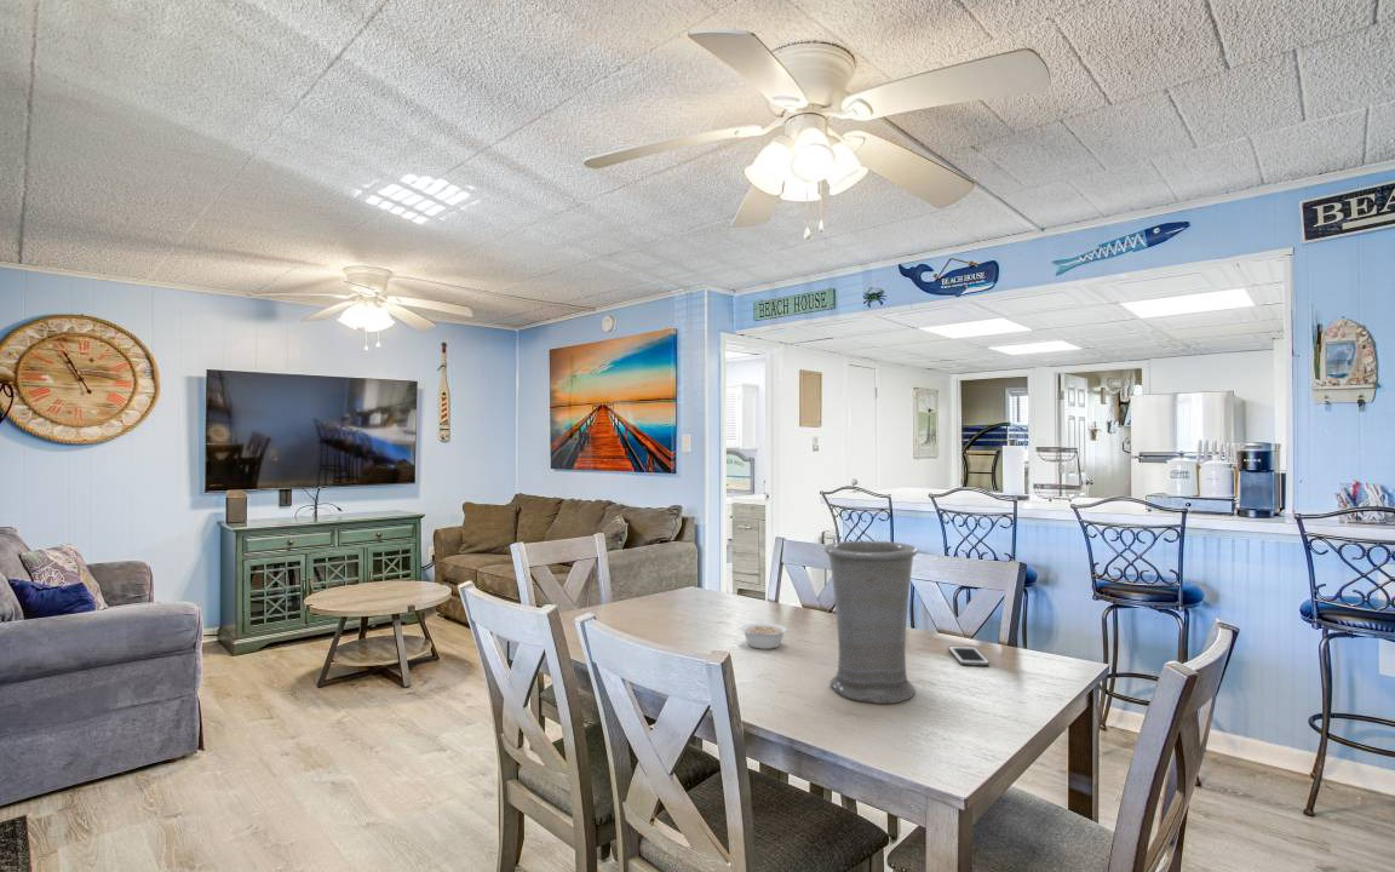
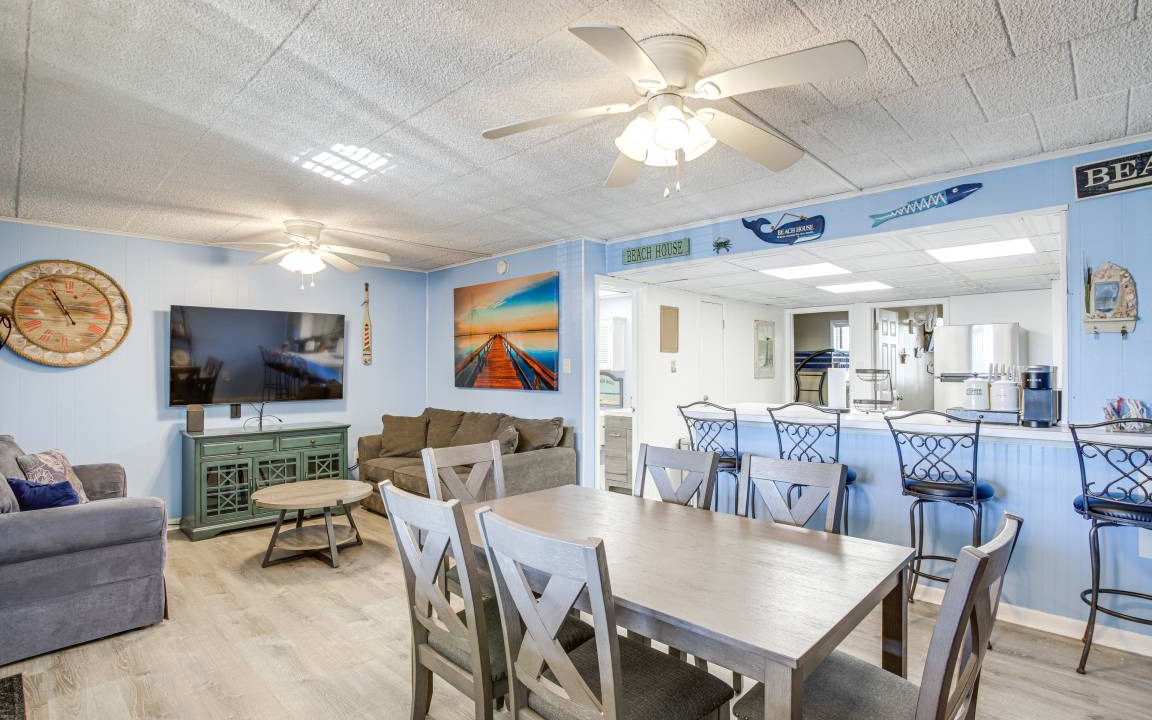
- legume [740,623,791,650]
- vase [823,540,919,705]
- cell phone [947,646,991,667]
